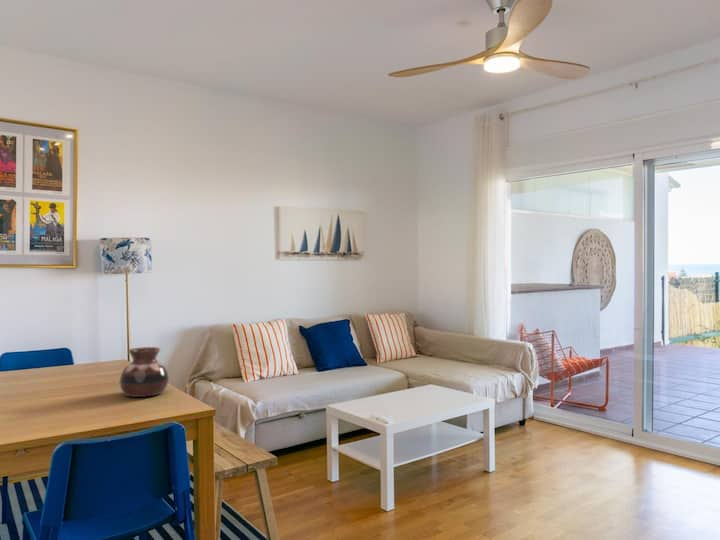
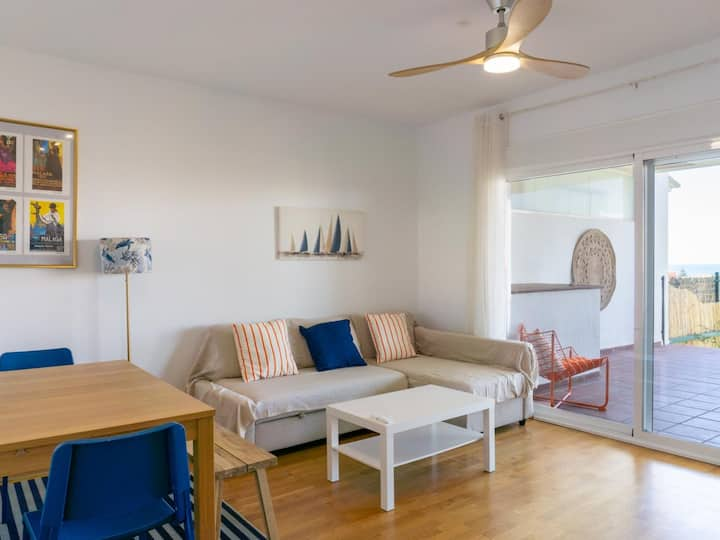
- vase [118,346,170,398]
